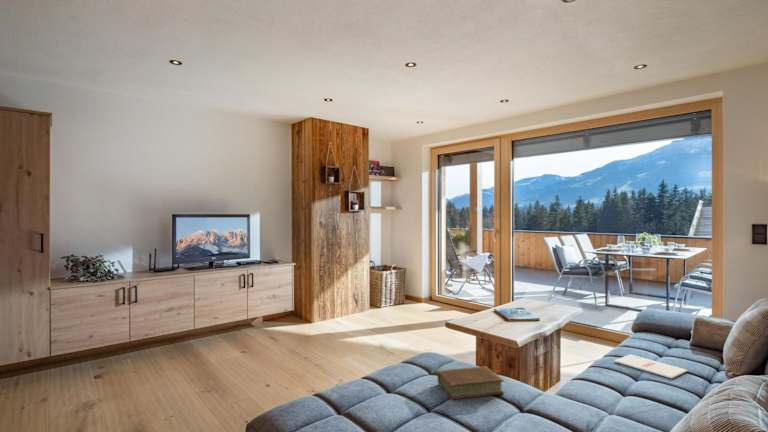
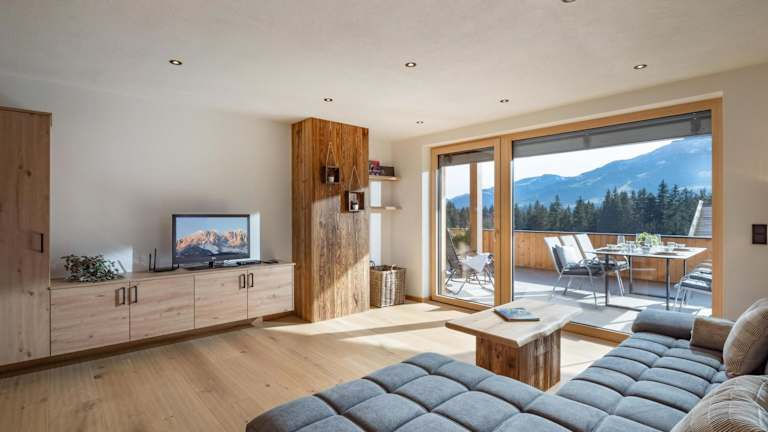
- magazine [613,353,689,380]
- book [436,365,505,401]
